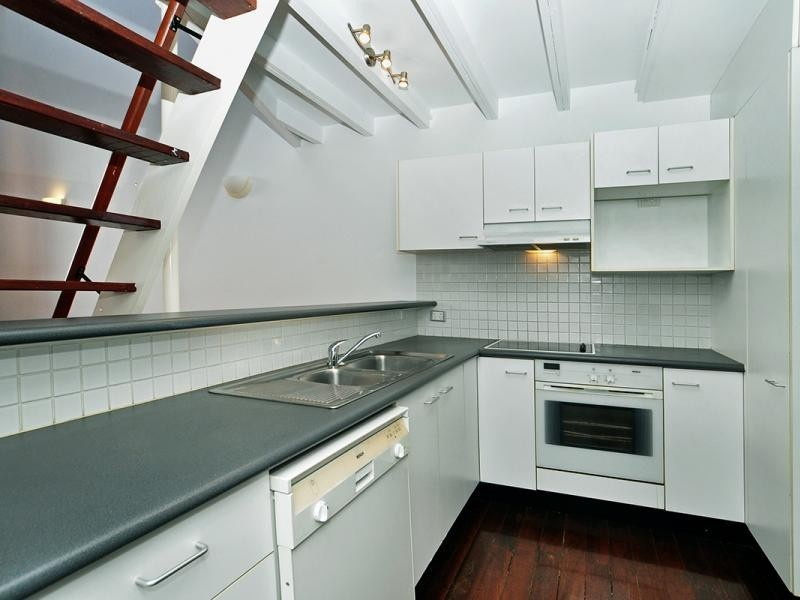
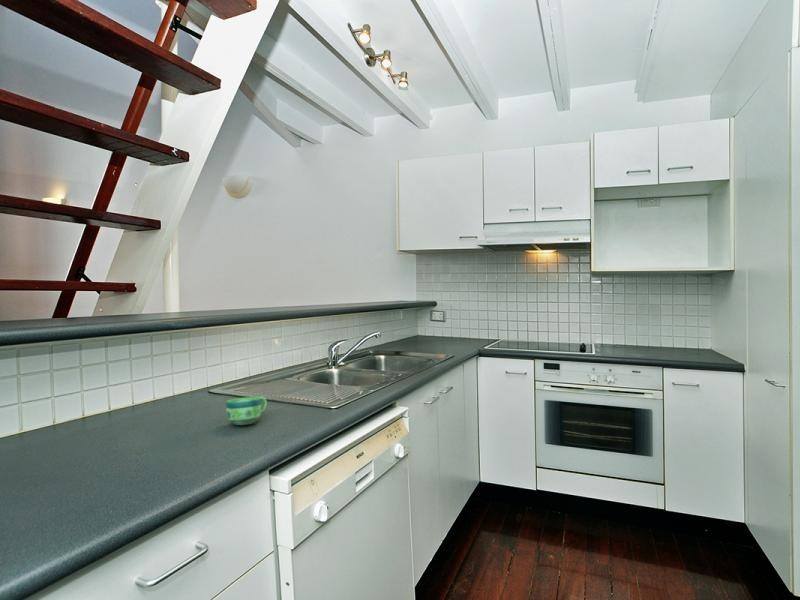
+ cup [225,396,268,426]
